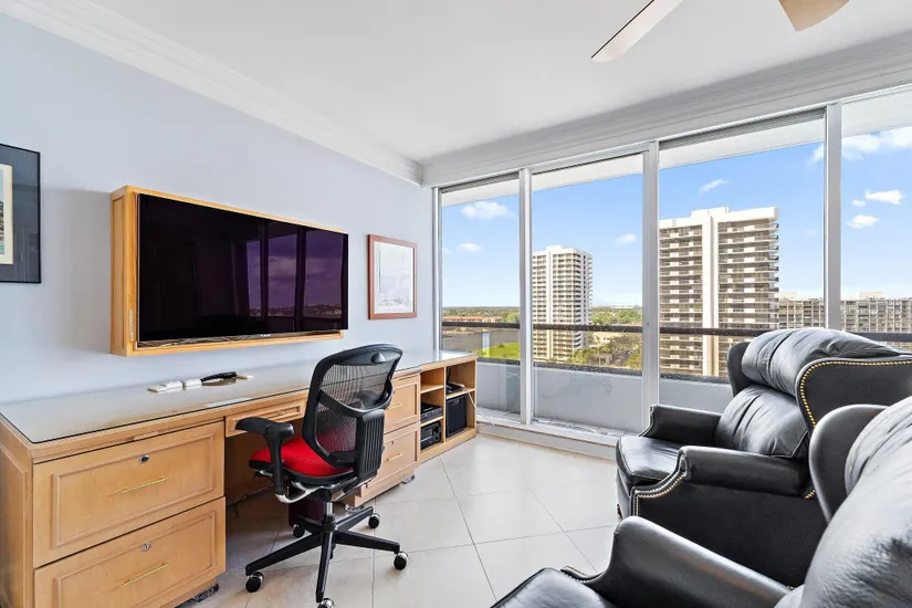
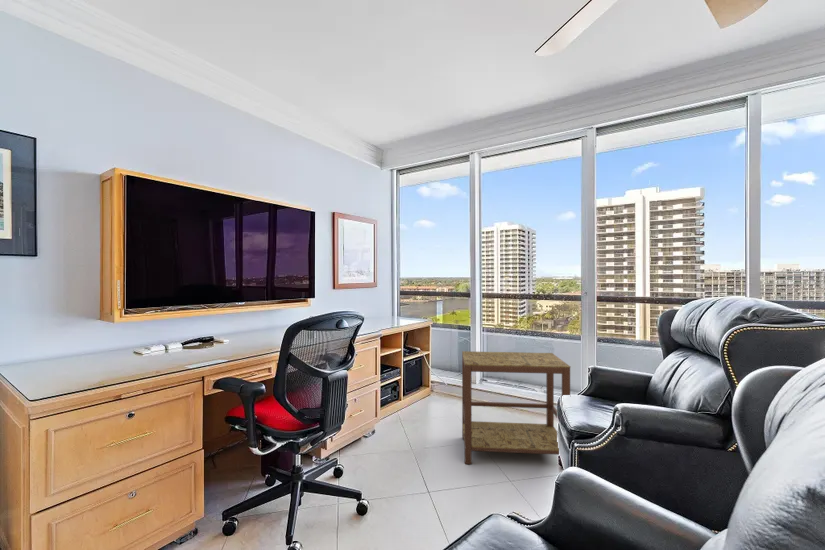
+ side table [461,350,572,465]
